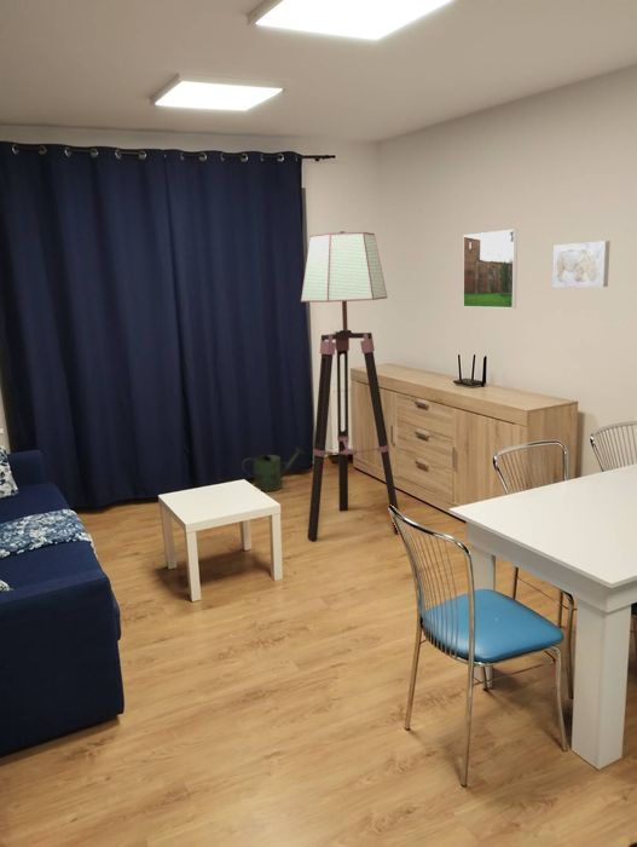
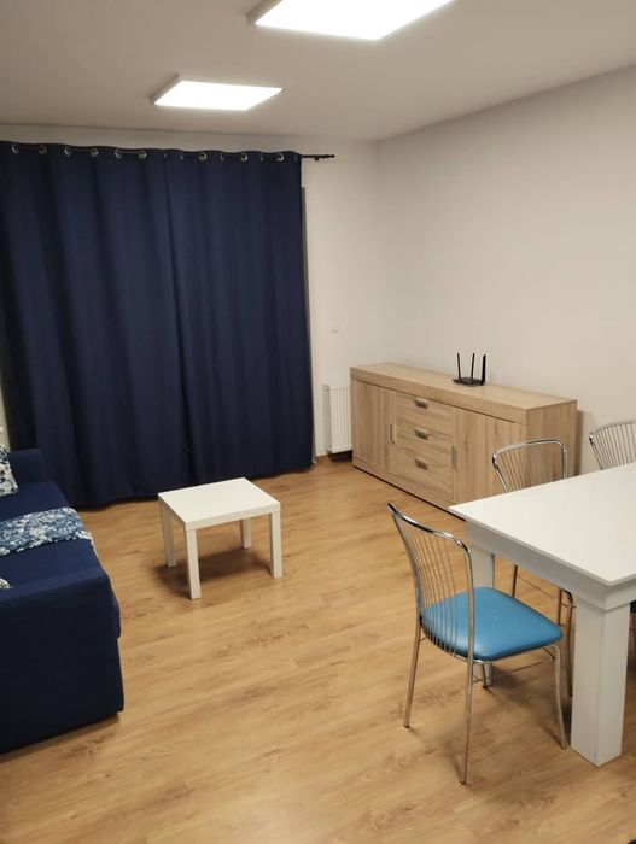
- watering can [241,445,306,492]
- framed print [462,229,519,310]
- floor lamp [300,230,400,541]
- wall art [551,240,612,289]
